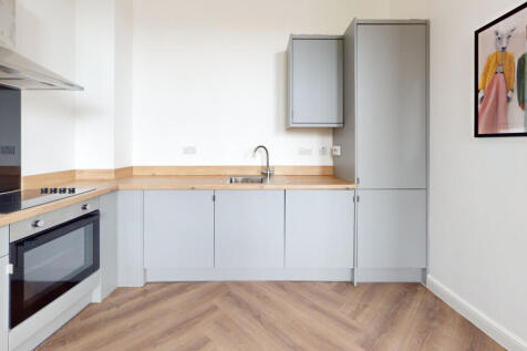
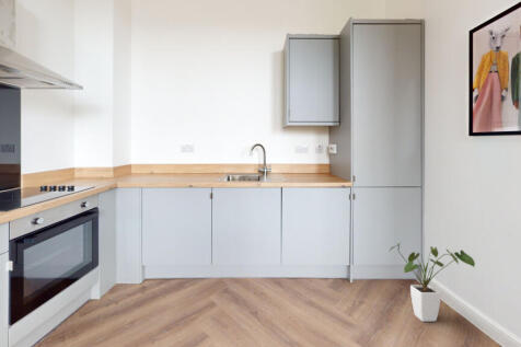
+ house plant [389,242,476,323]
